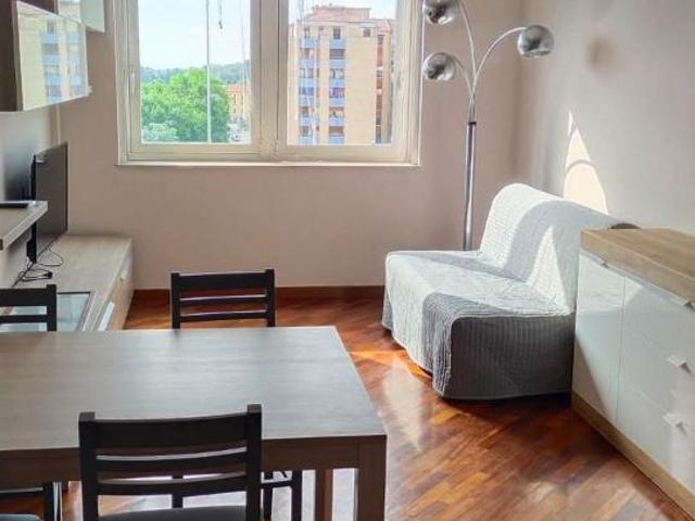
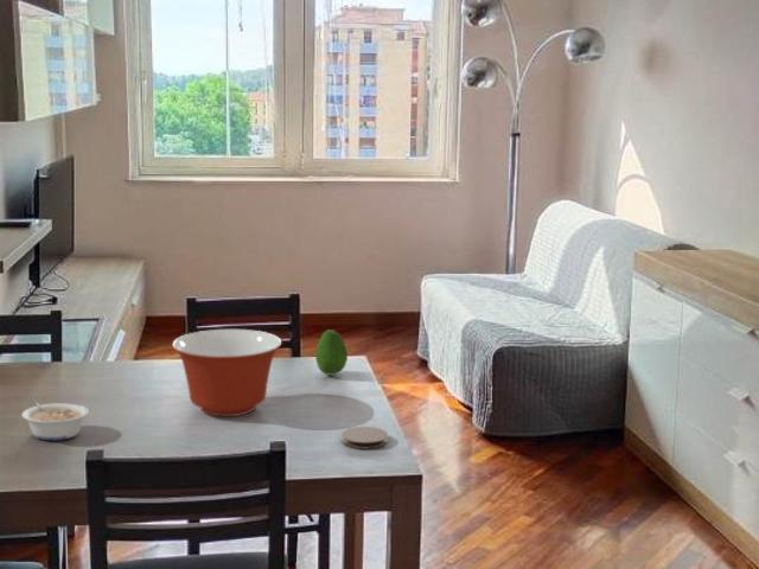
+ coaster [340,426,389,449]
+ mixing bowl [171,328,283,417]
+ legume [20,397,90,441]
+ fruit [314,328,349,377]
